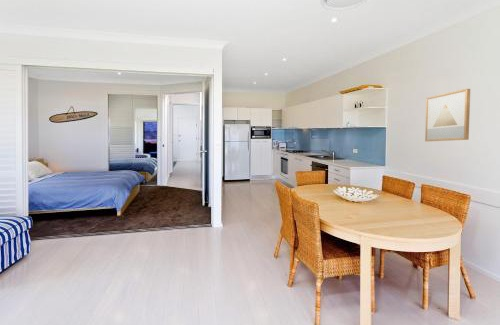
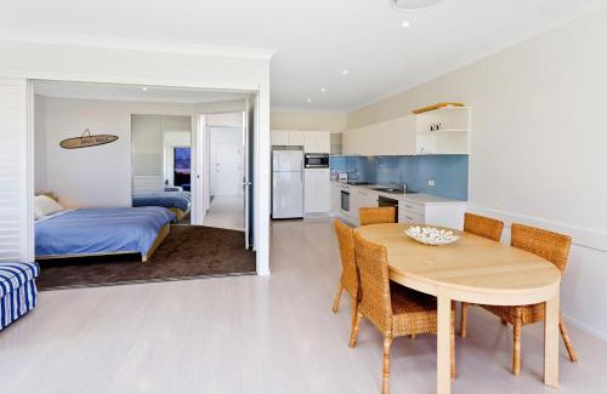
- wall art [424,88,471,142]
